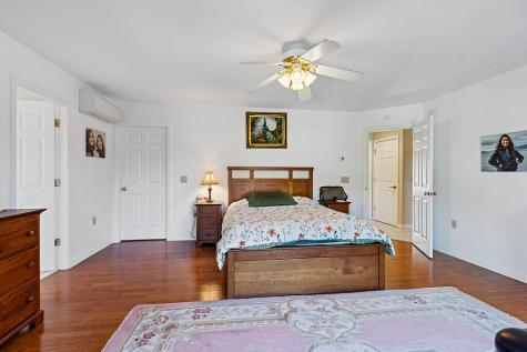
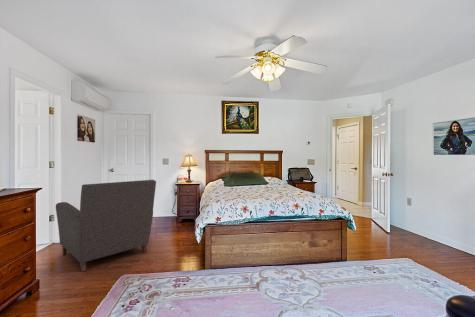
+ chair [55,179,157,273]
